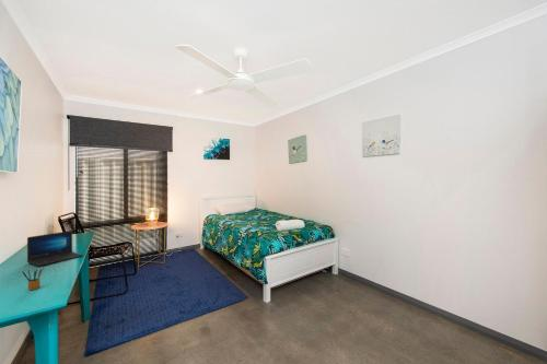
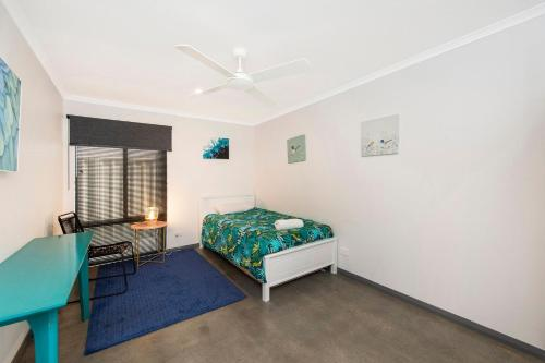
- pencil box [21,267,45,291]
- laptop [26,230,84,268]
